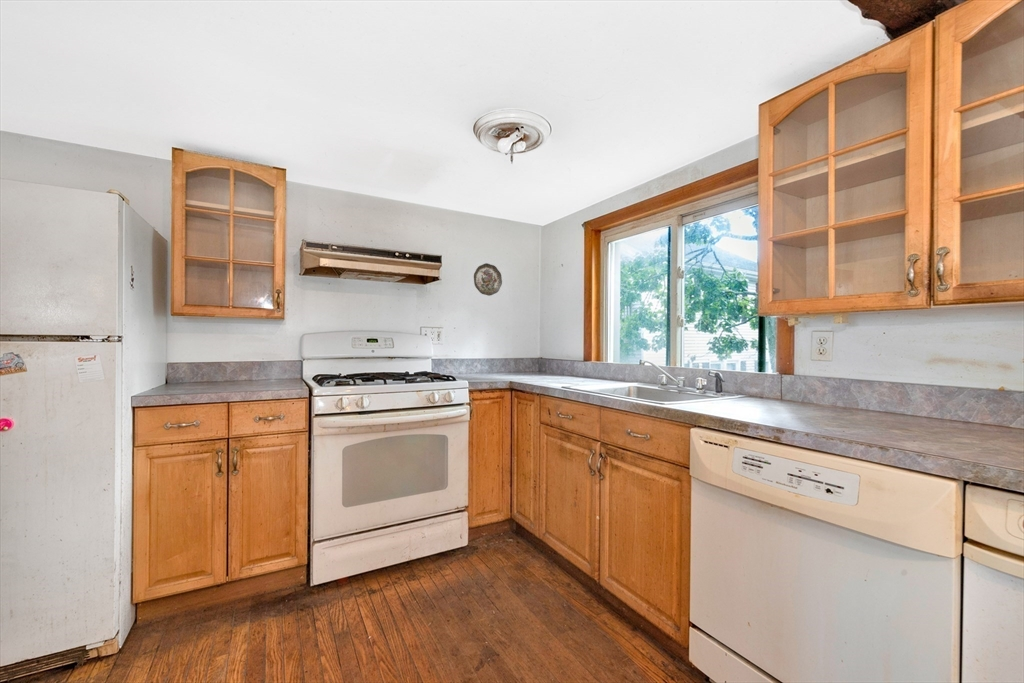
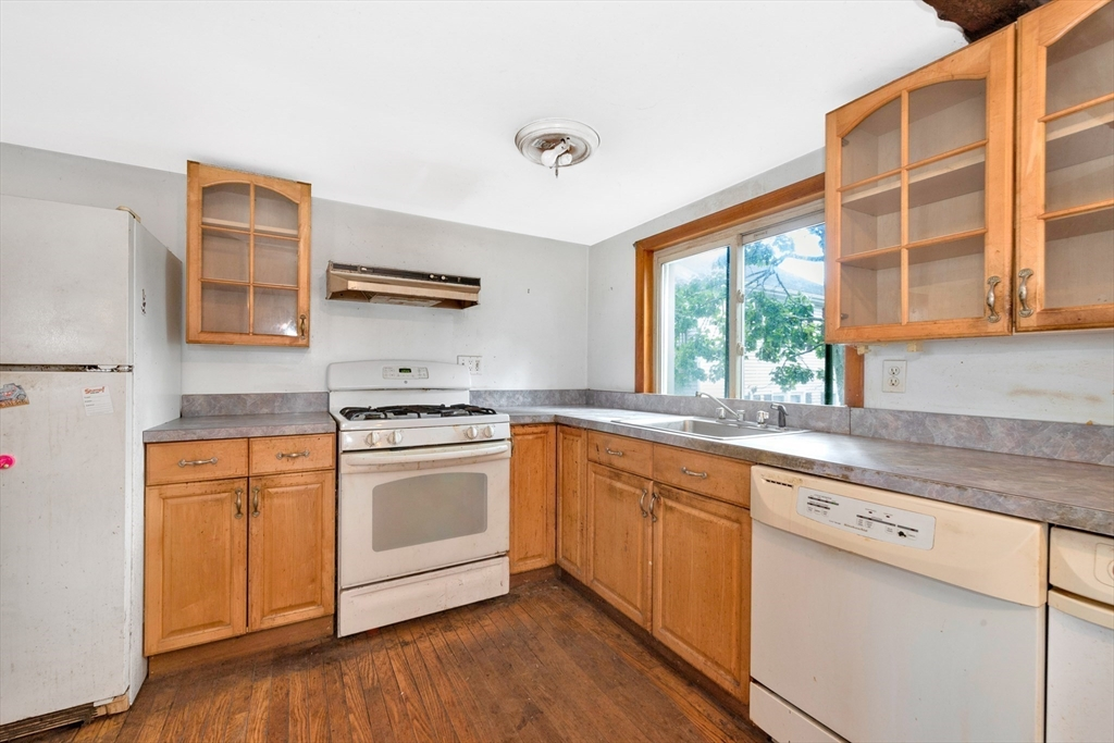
- decorative plate [473,262,503,297]
